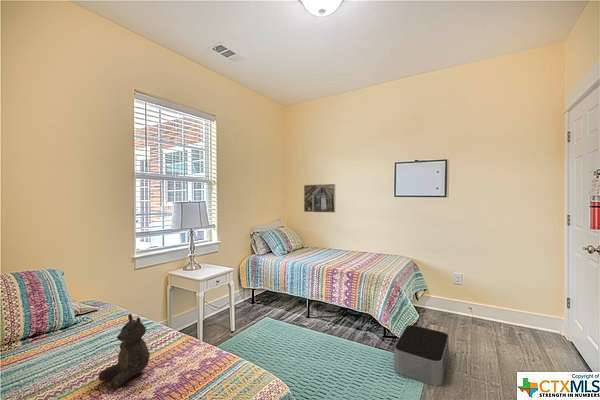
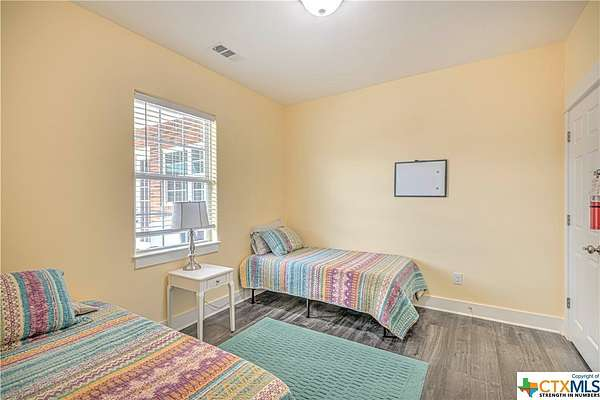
- storage bin [393,324,450,387]
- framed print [303,183,336,214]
- stuffed bear [98,313,151,390]
